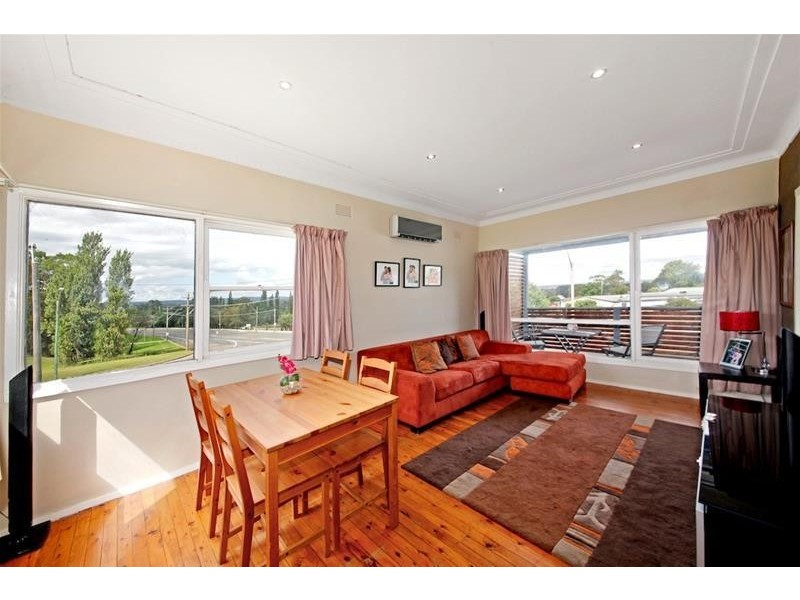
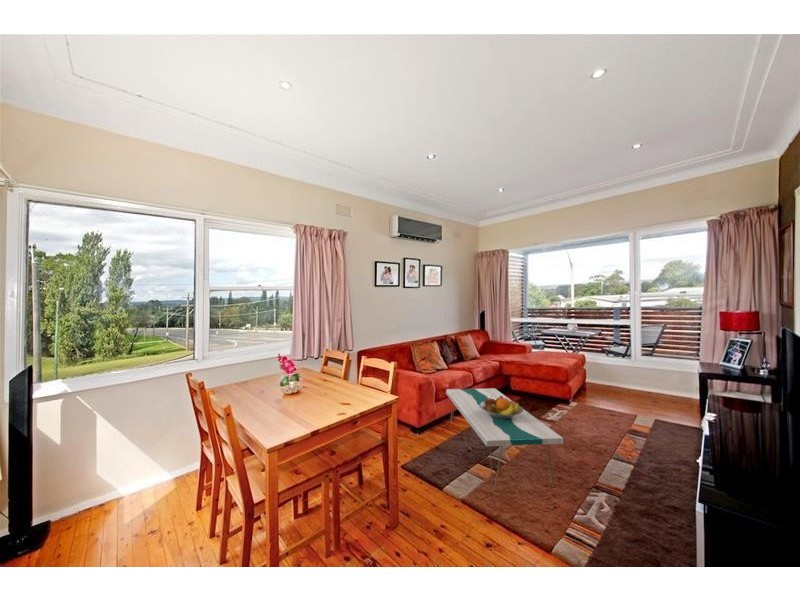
+ fruit bowl [480,396,524,418]
+ coffee table [445,387,564,491]
